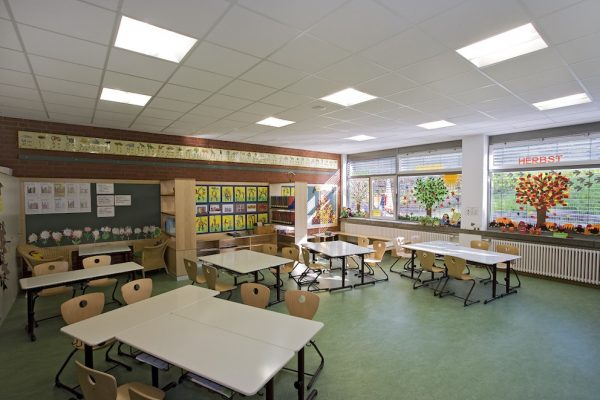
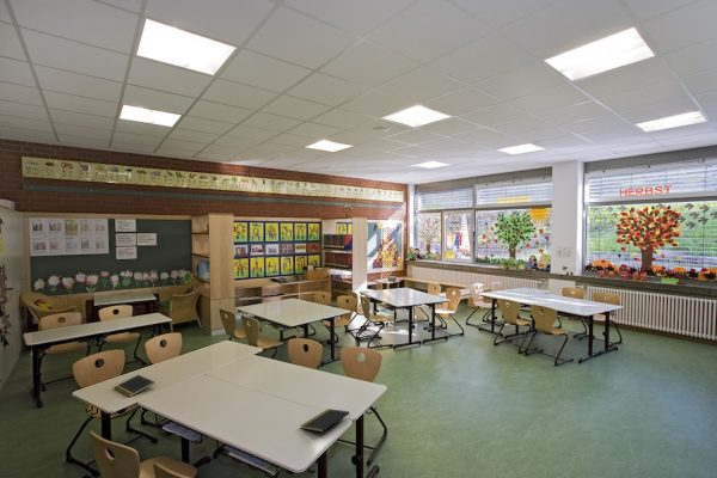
+ notepad [300,407,351,434]
+ notepad [114,374,157,398]
